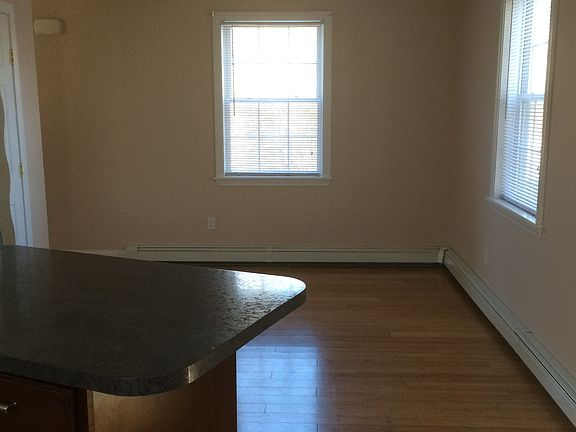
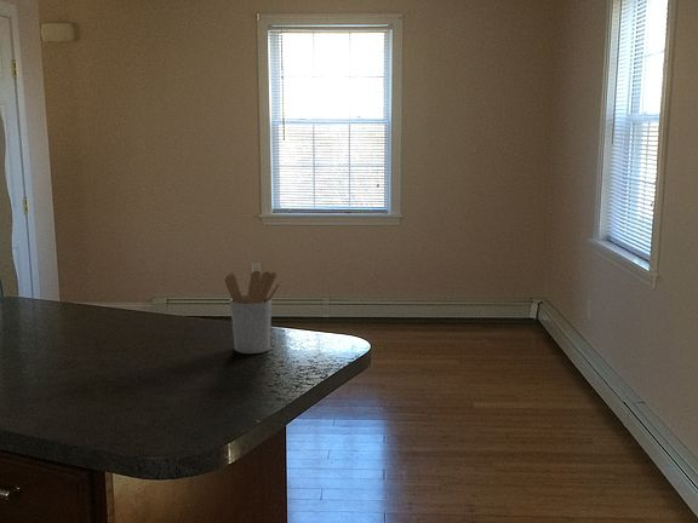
+ utensil holder [224,270,280,355]
